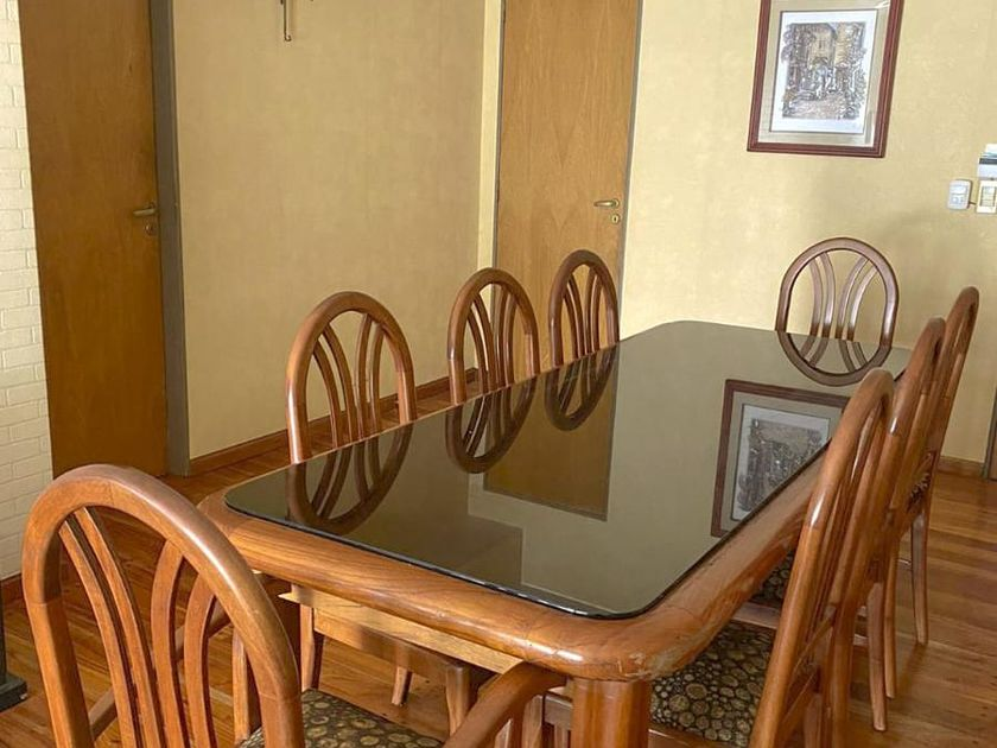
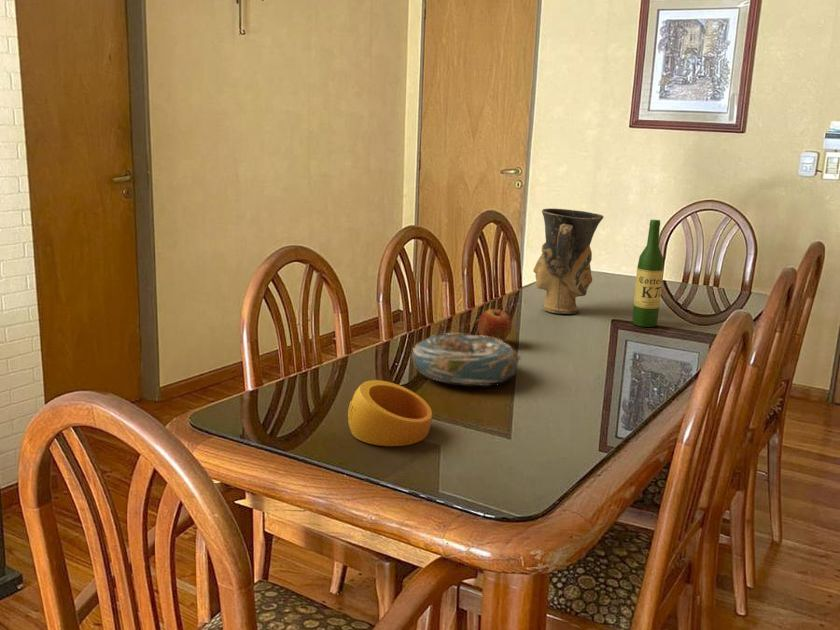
+ ring [347,379,433,447]
+ apple [477,307,513,343]
+ decorative bowl [411,332,522,387]
+ vase [532,208,604,315]
+ wine bottle [632,219,664,328]
